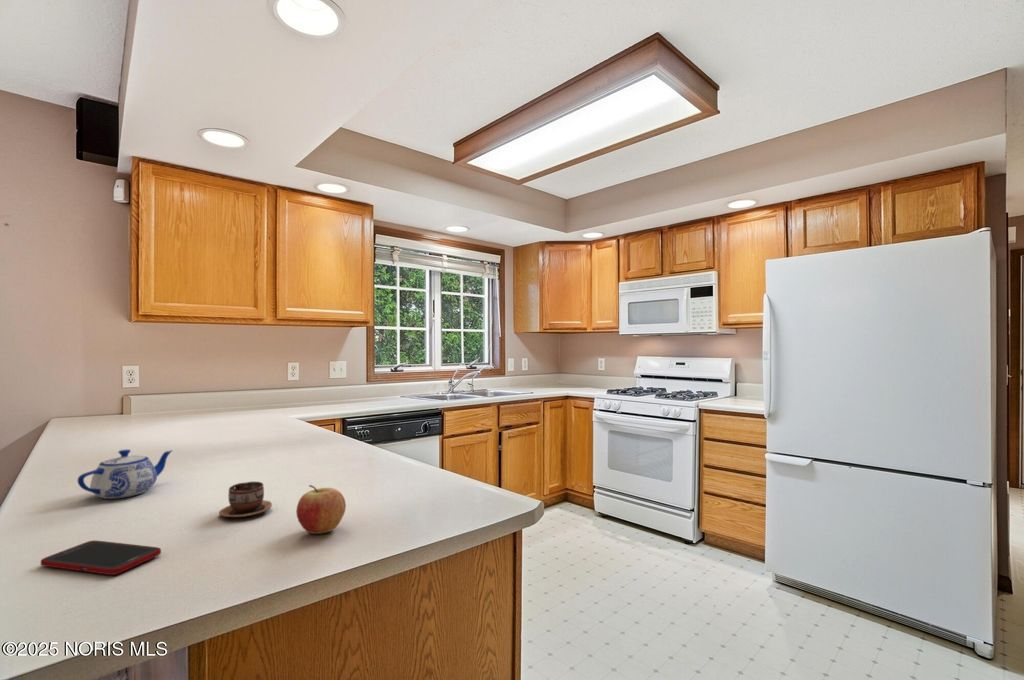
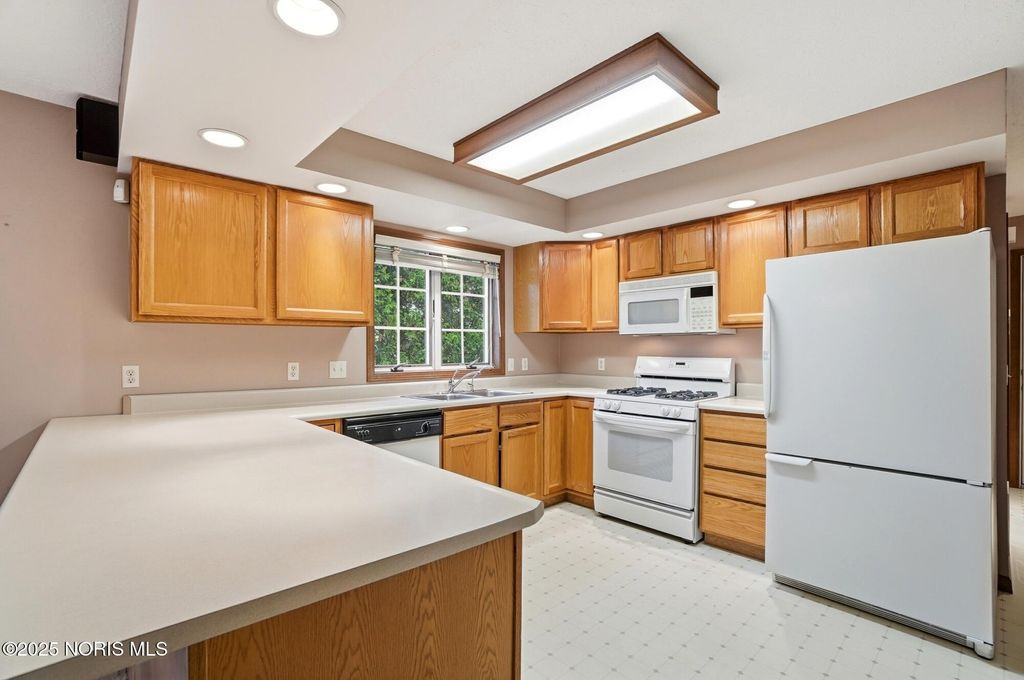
- teapot [77,449,174,500]
- cell phone [40,539,162,576]
- cup [218,481,273,518]
- fruit [295,484,347,535]
